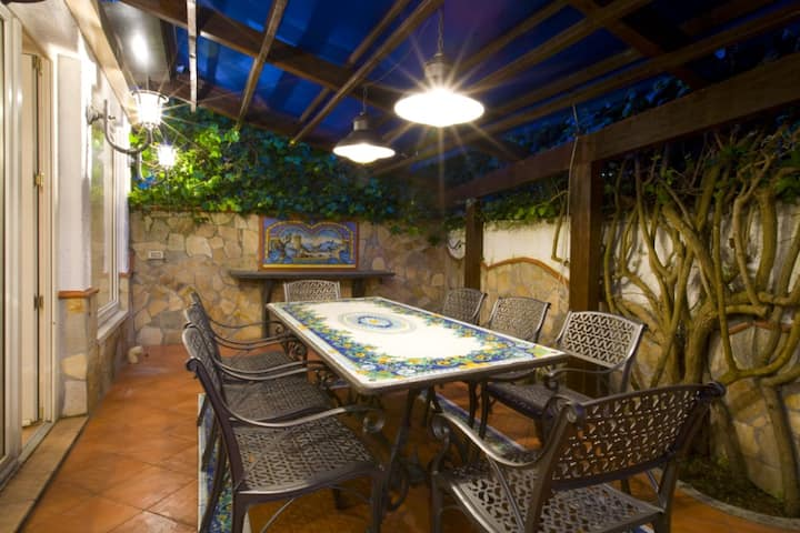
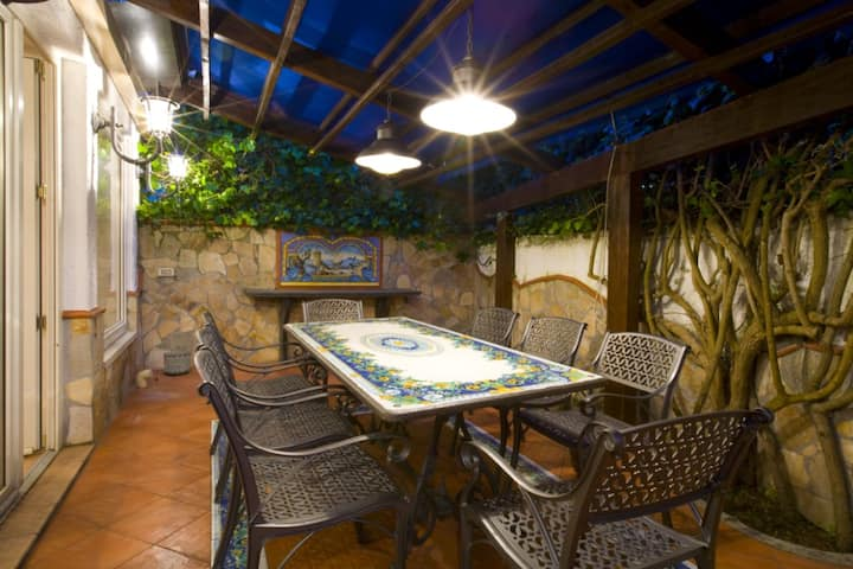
+ planter [162,350,193,376]
